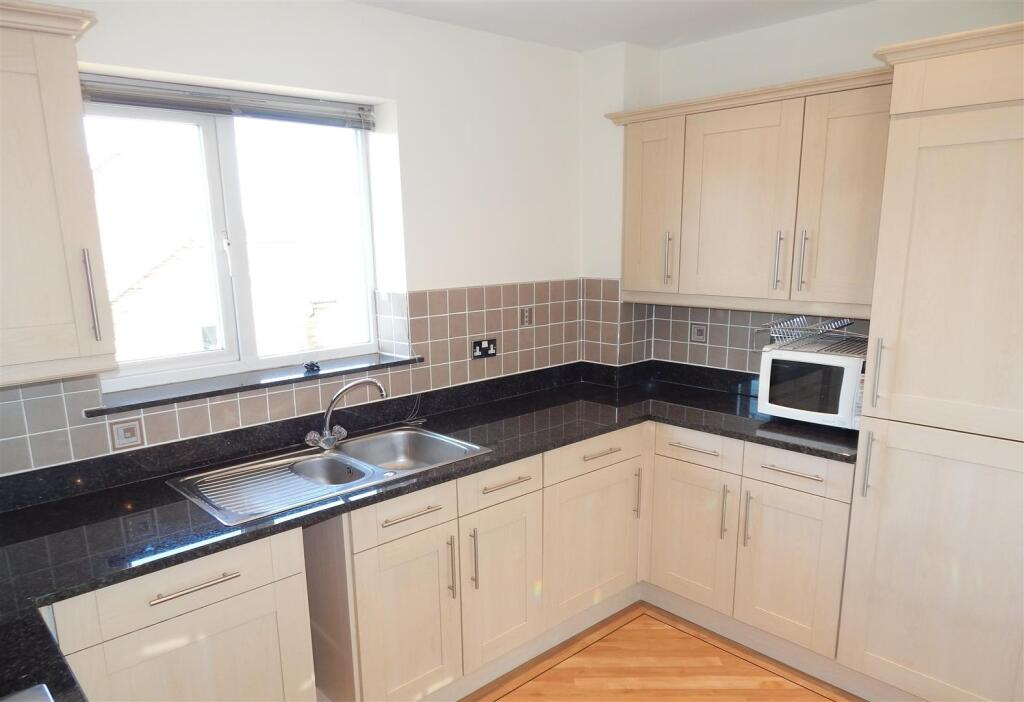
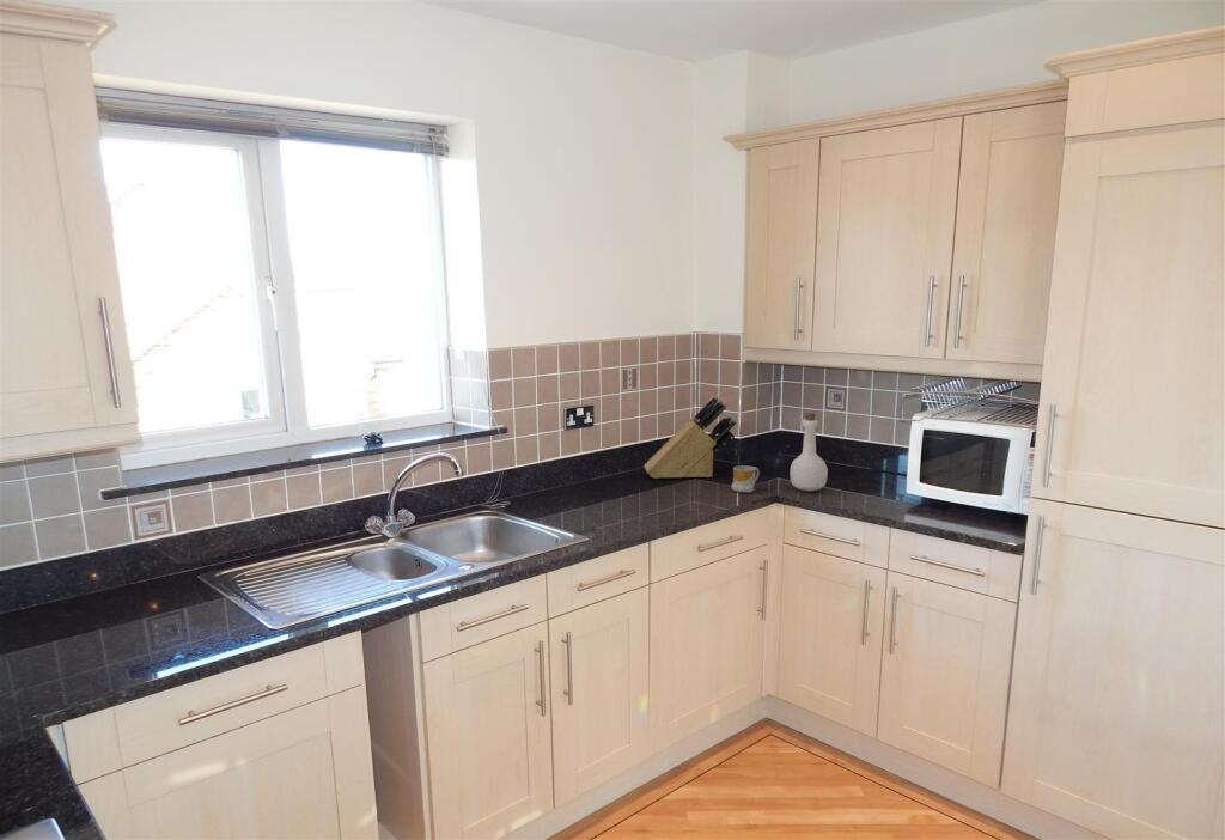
+ bottle [788,412,829,492]
+ mug [731,464,760,494]
+ knife block [642,395,738,480]
